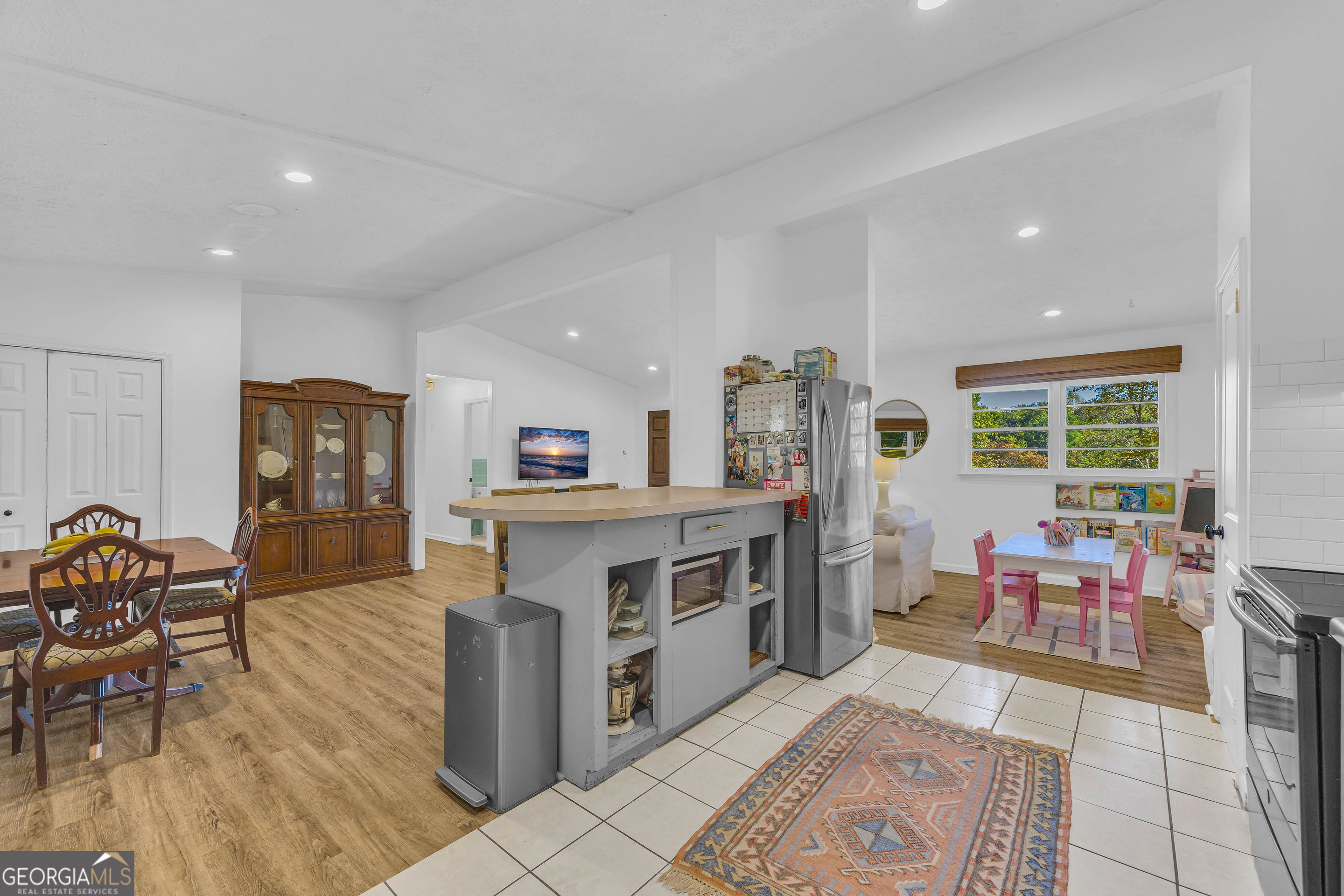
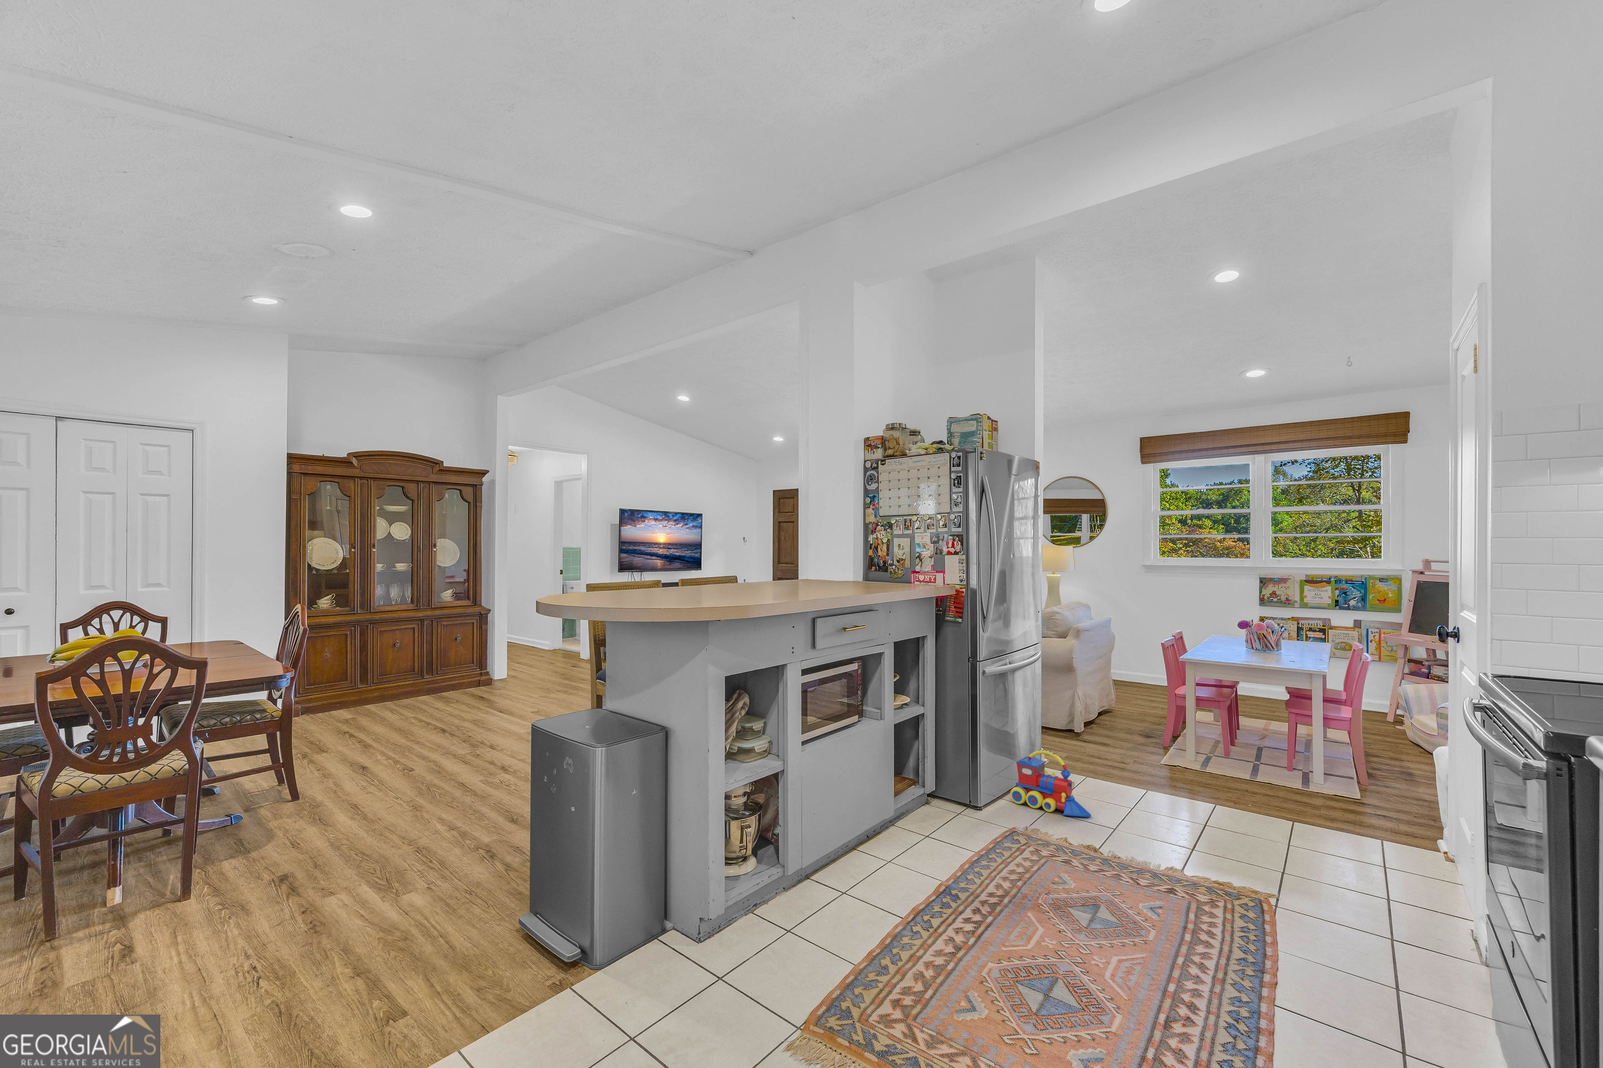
+ toy train [1010,750,1091,818]
